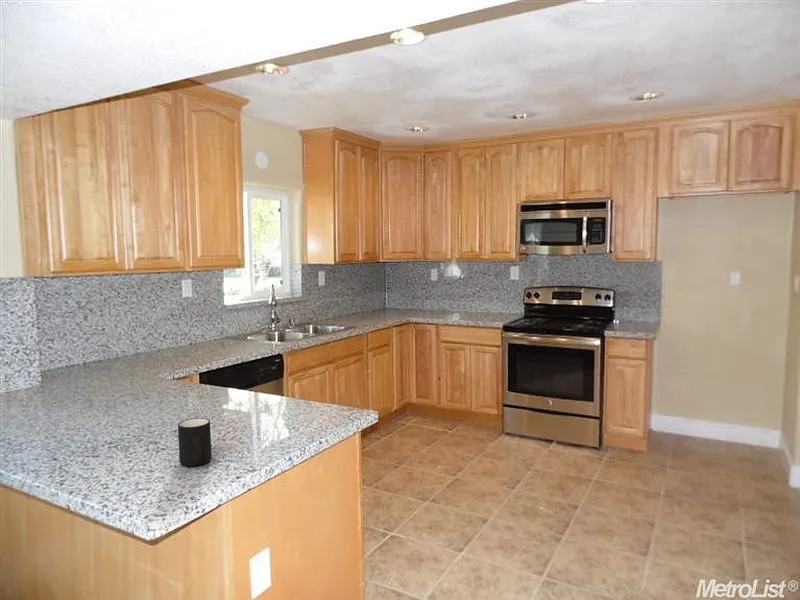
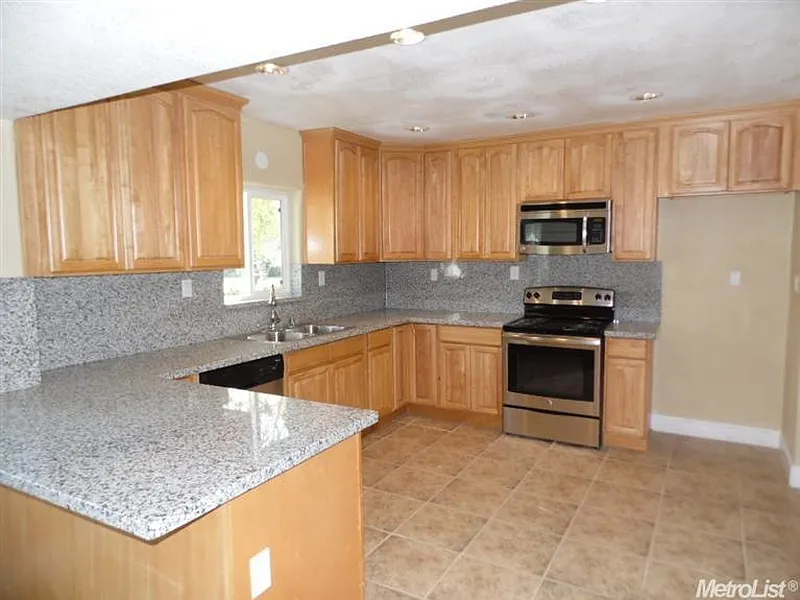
- mug [177,417,213,467]
